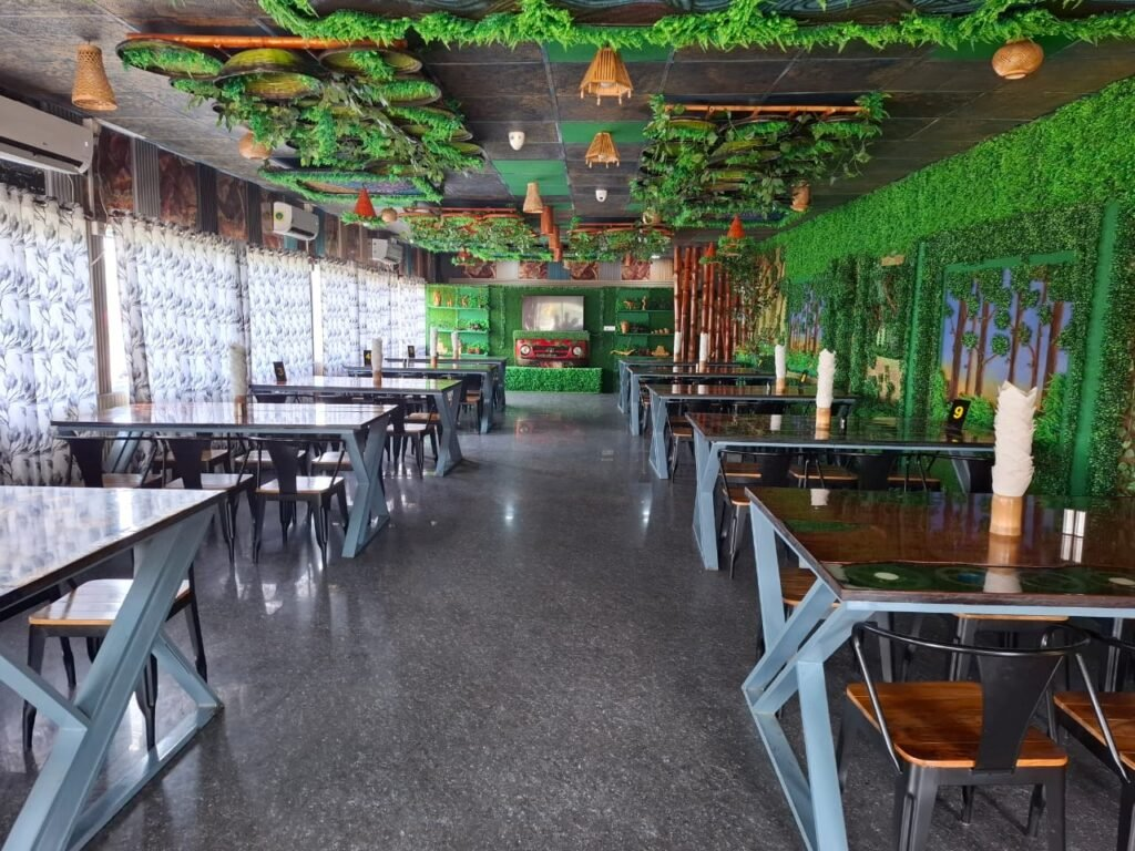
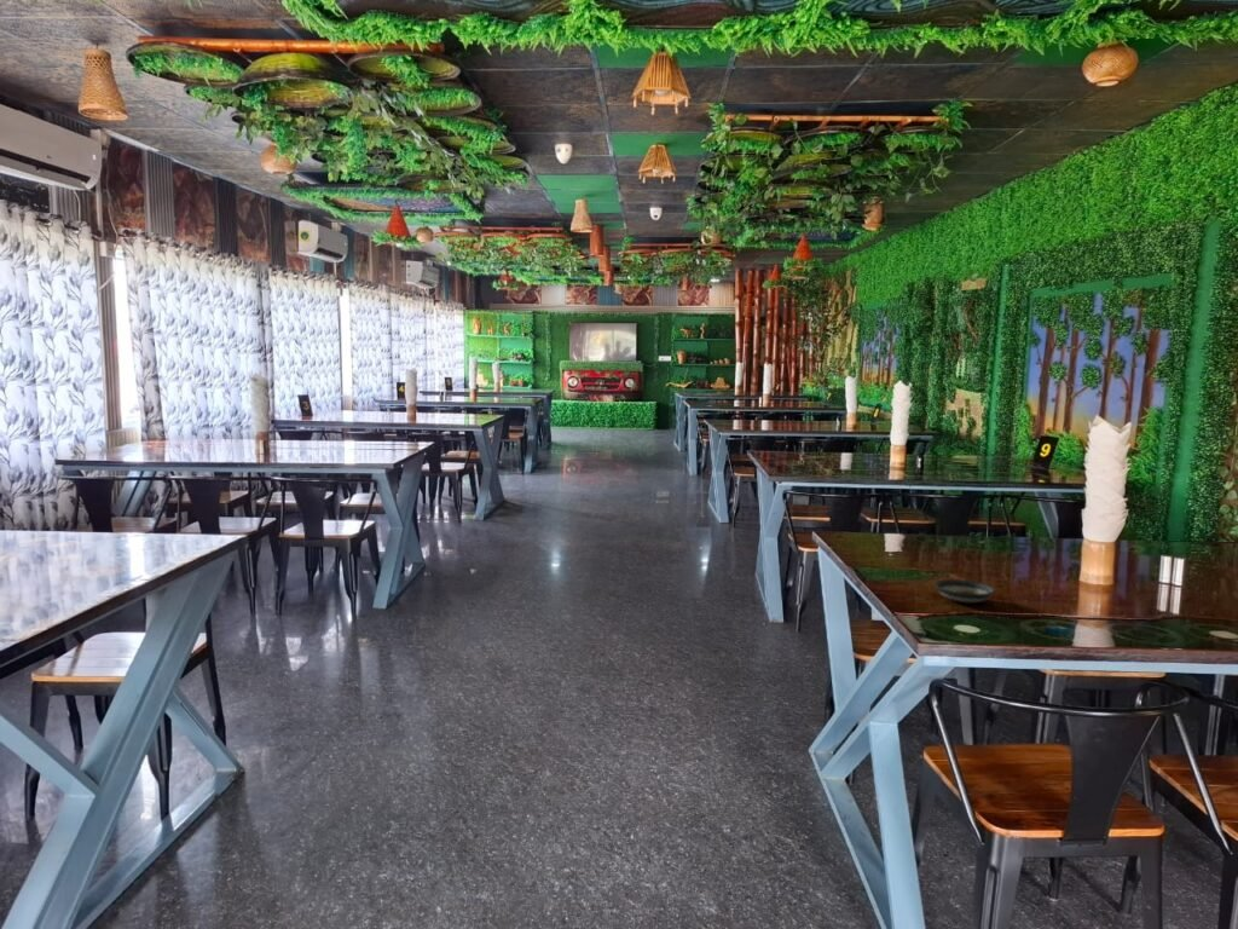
+ saucer [933,578,996,604]
